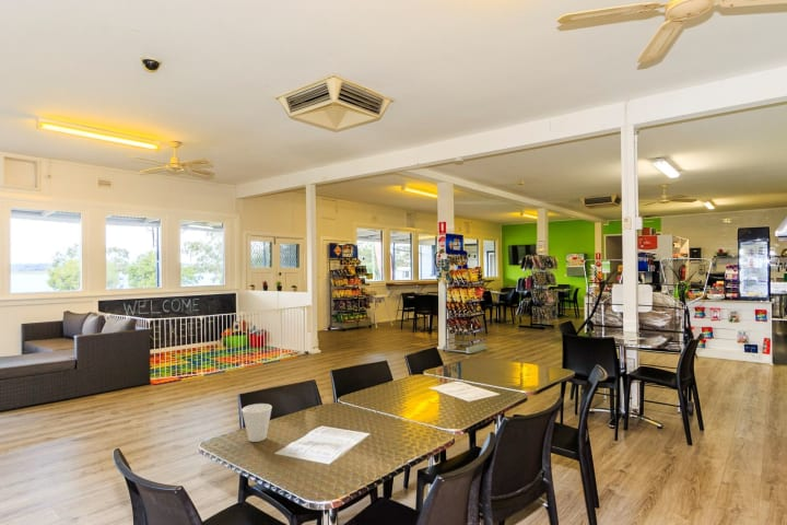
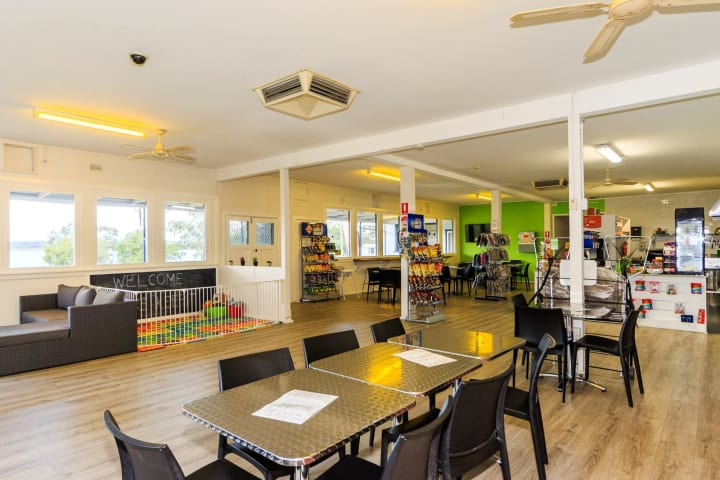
- cup [240,402,273,443]
